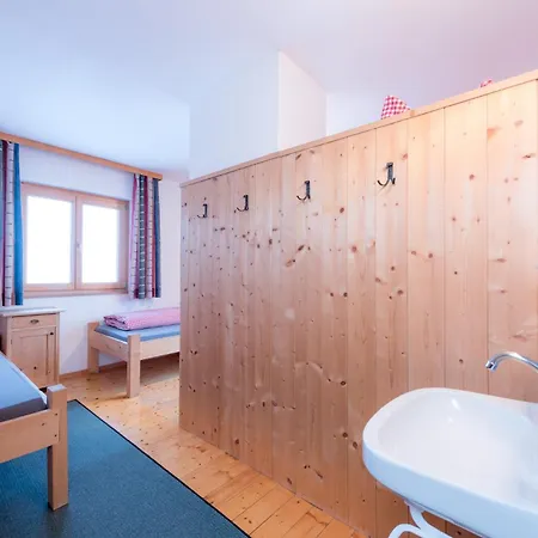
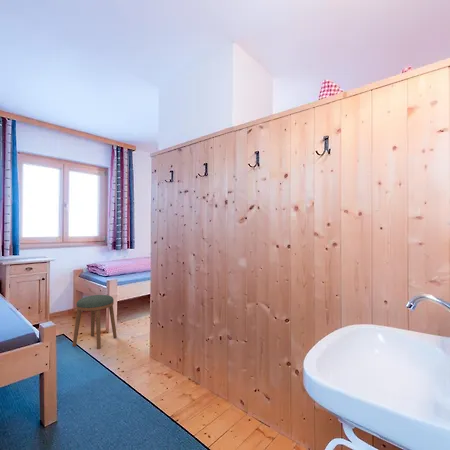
+ stool [72,294,118,350]
